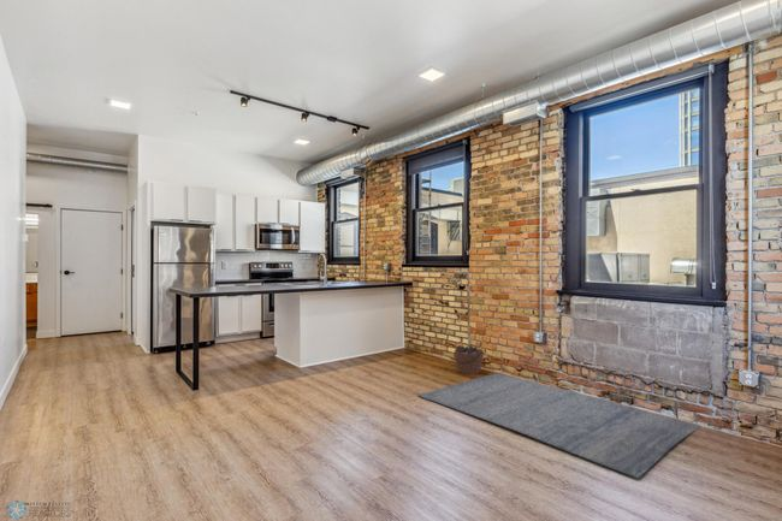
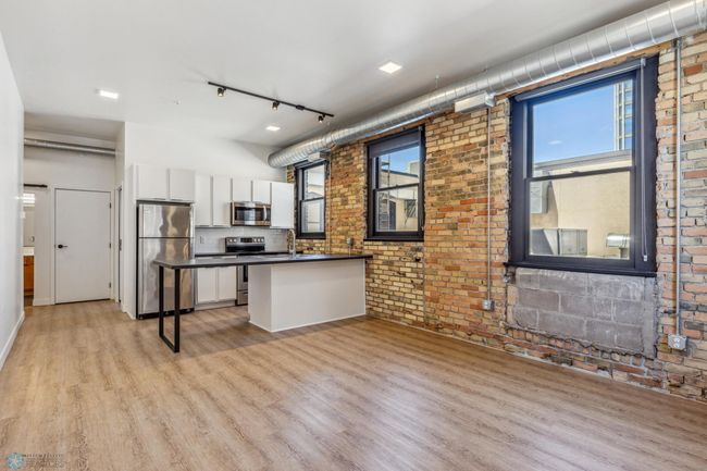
- bucket [452,343,485,375]
- rug [416,372,701,480]
